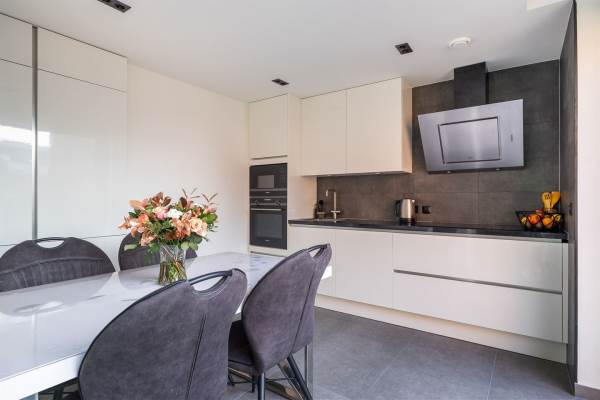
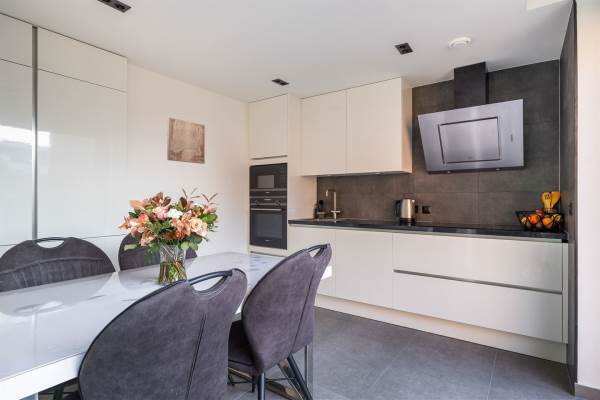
+ wall art [166,117,206,165]
